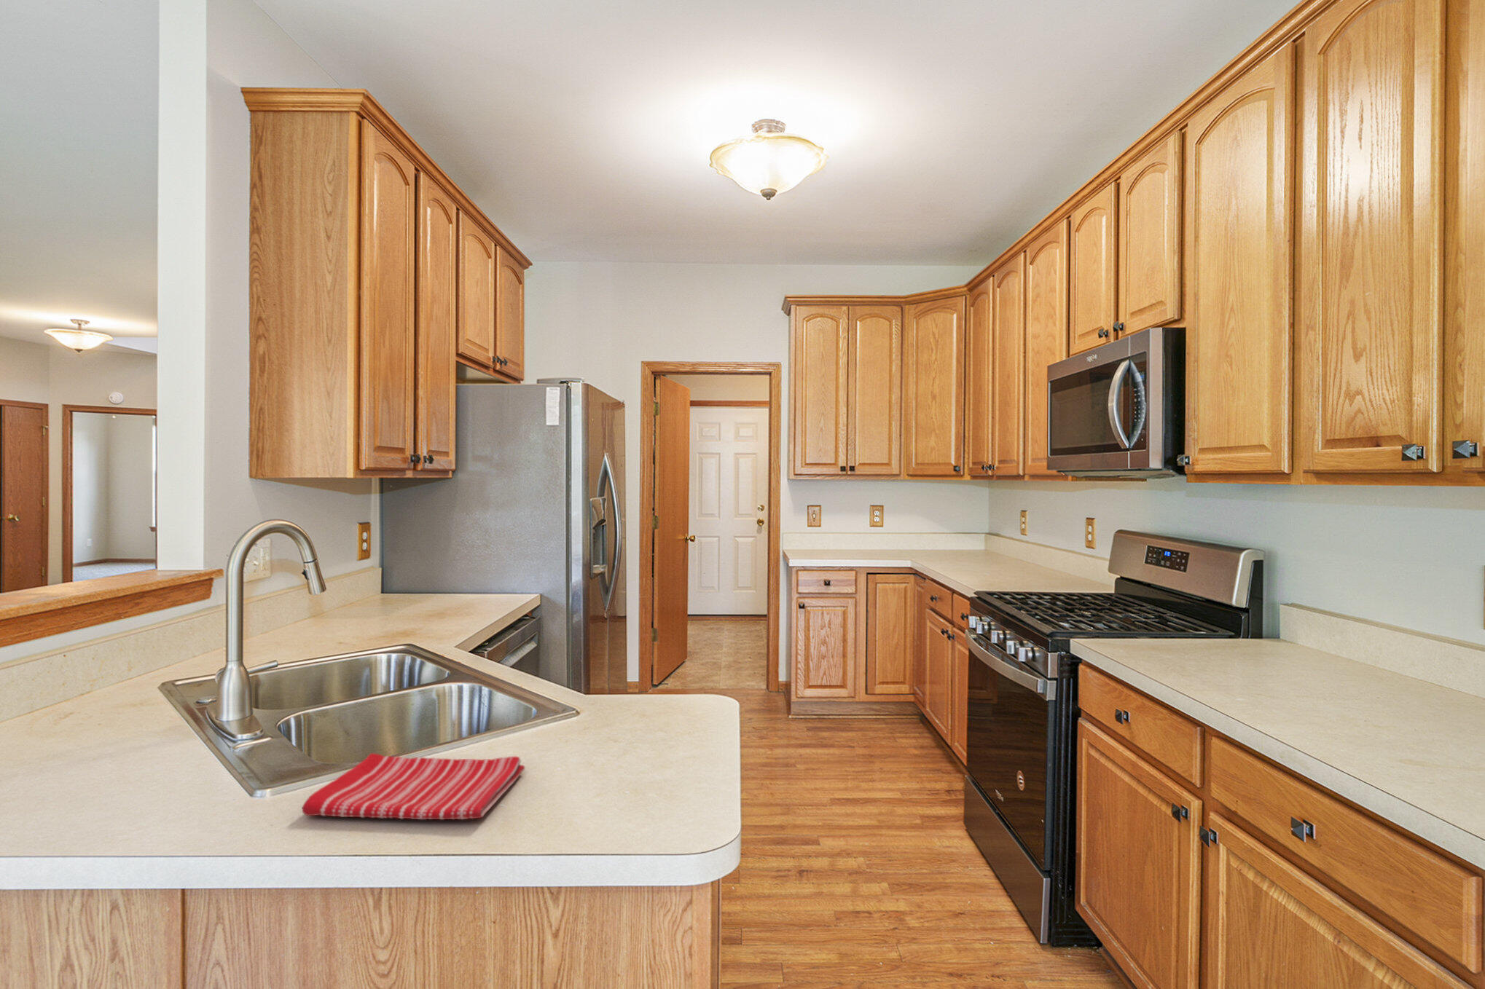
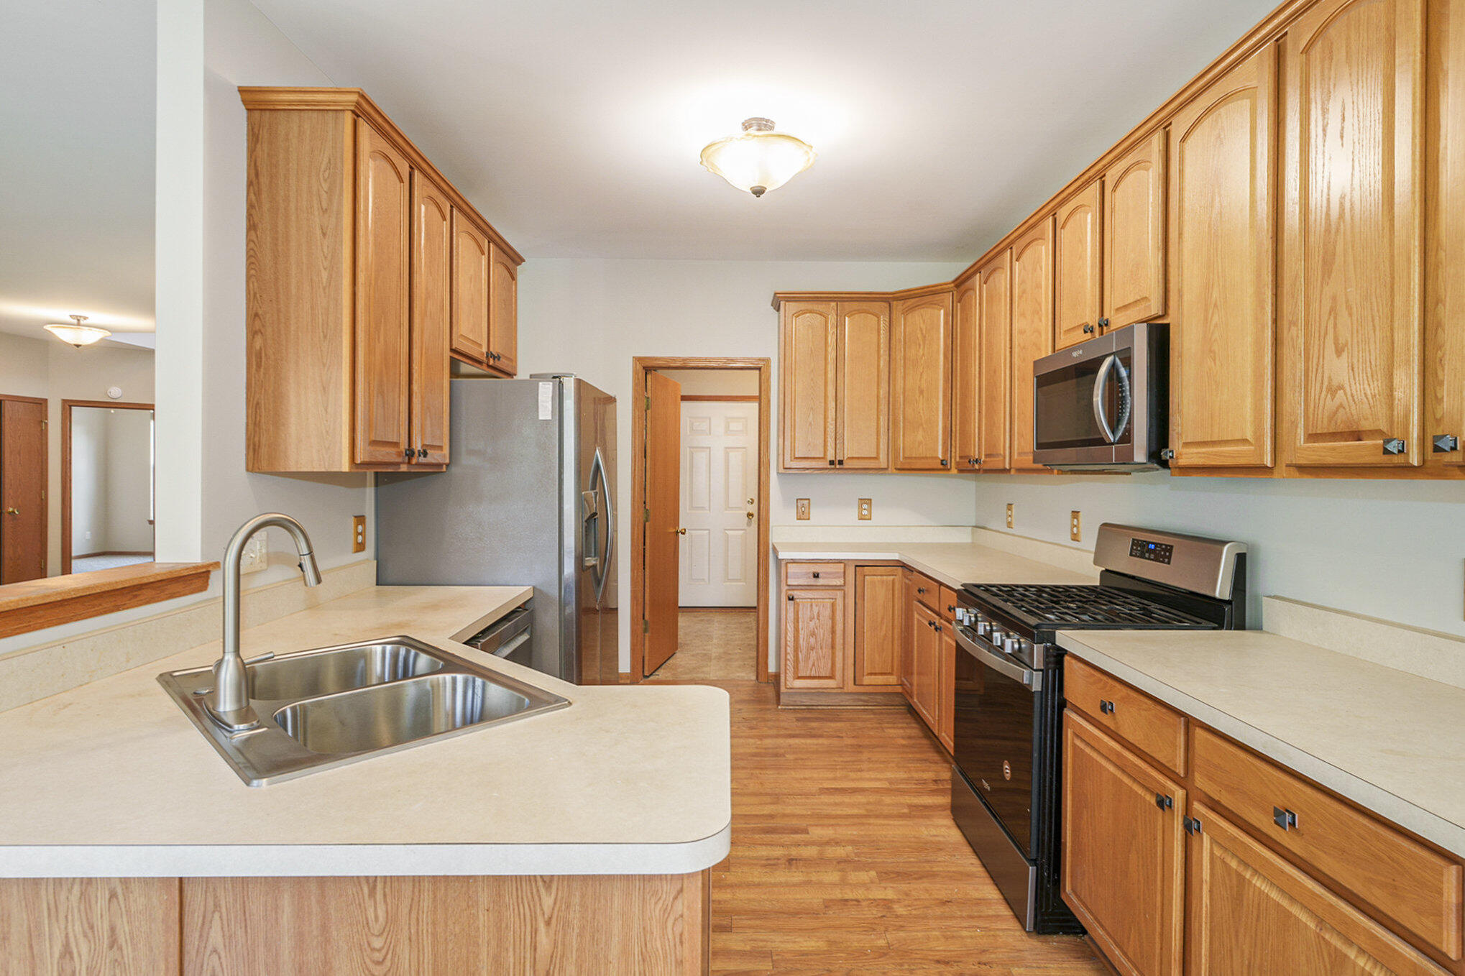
- dish towel [301,753,526,820]
